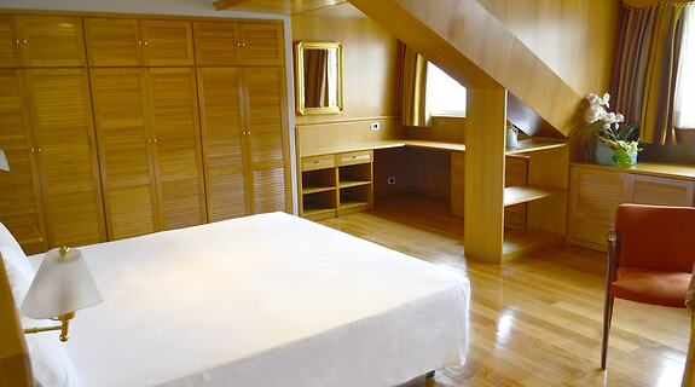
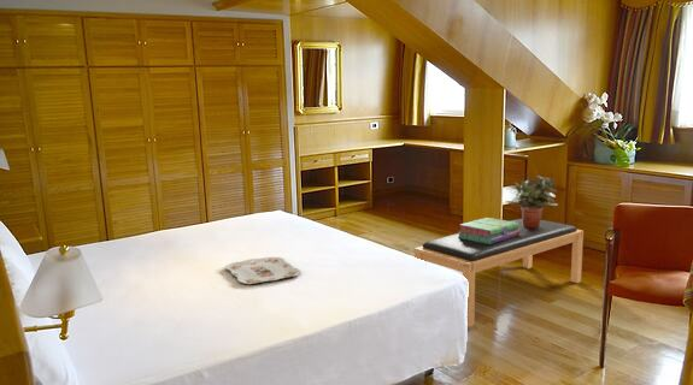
+ stack of books [457,217,519,244]
+ potted plant [505,174,559,227]
+ bench [413,218,585,327]
+ serving tray [224,256,301,285]
